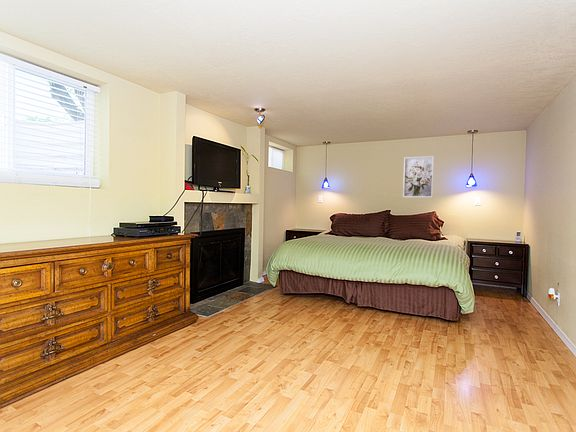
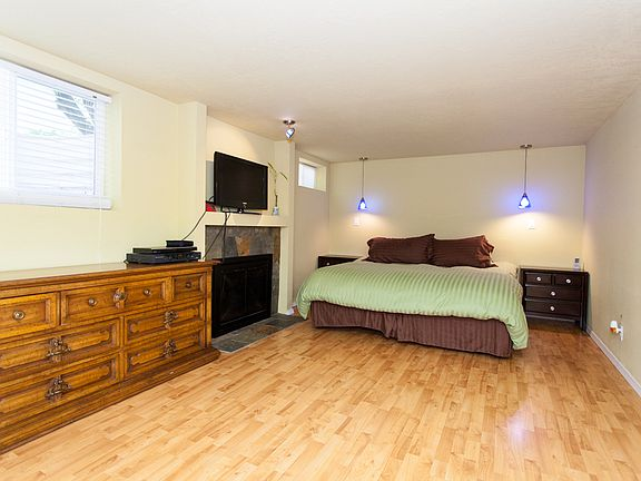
- wall art [402,155,435,199]
